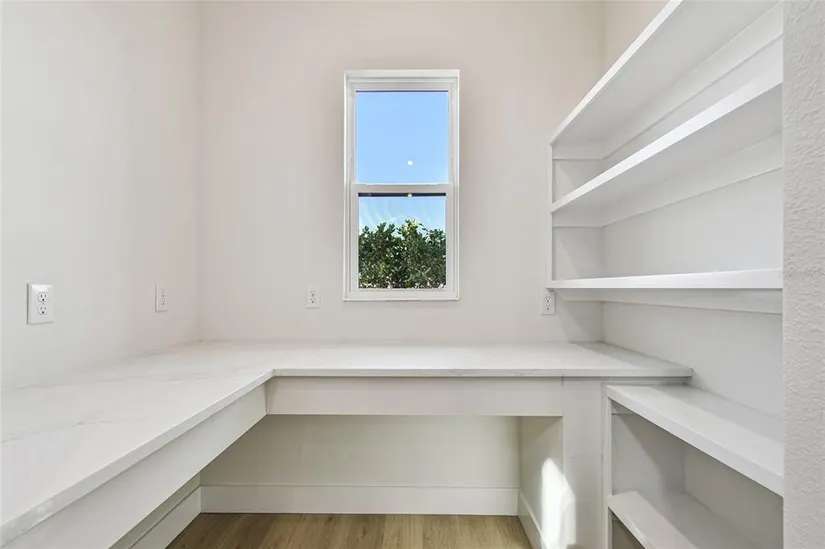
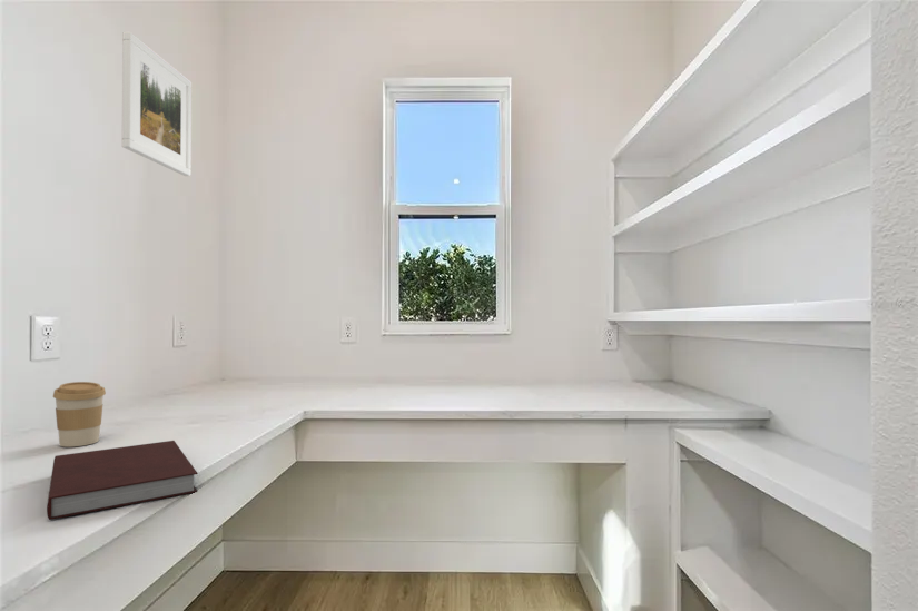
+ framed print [121,31,193,177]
+ notebook [46,440,199,521]
+ coffee cup [52,381,107,447]
